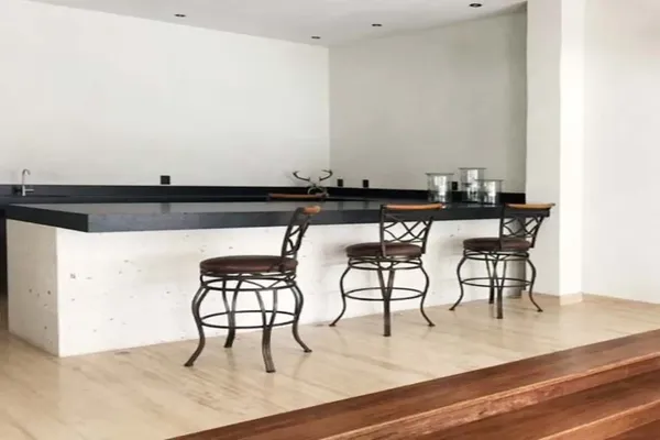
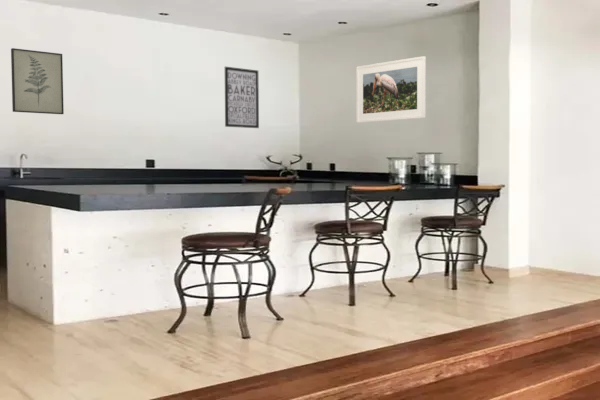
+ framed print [355,55,427,124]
+ wall art [224,66,260,129]
+ wall art [10,47,65,115]
